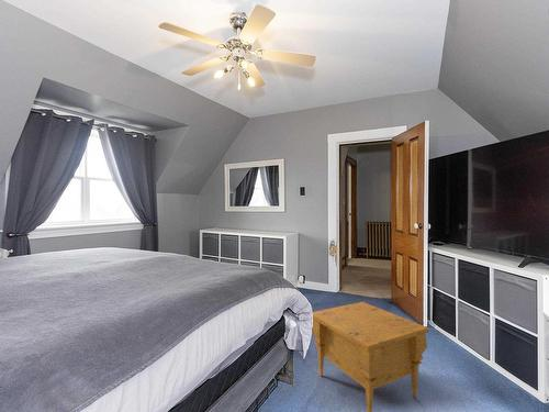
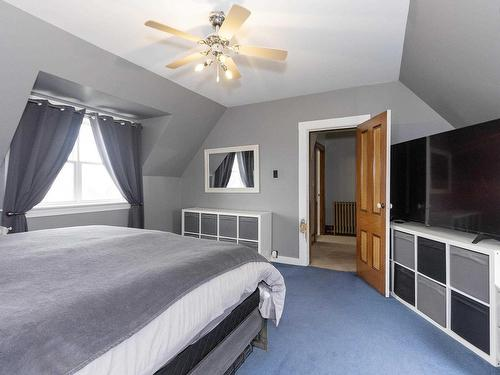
- nightstand [311,301,429,412]
